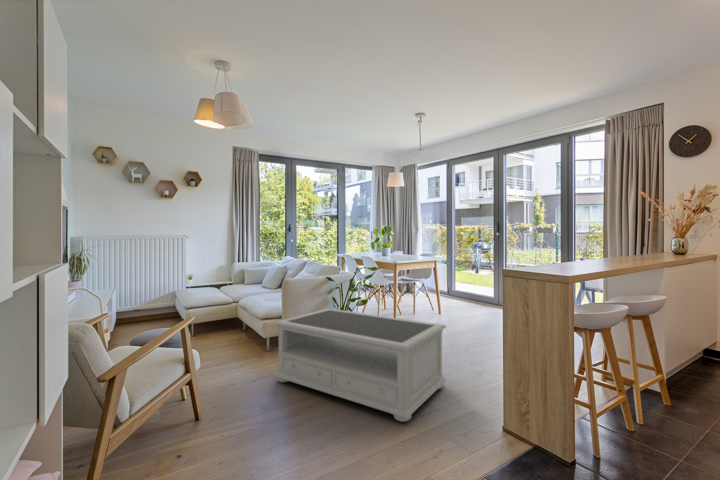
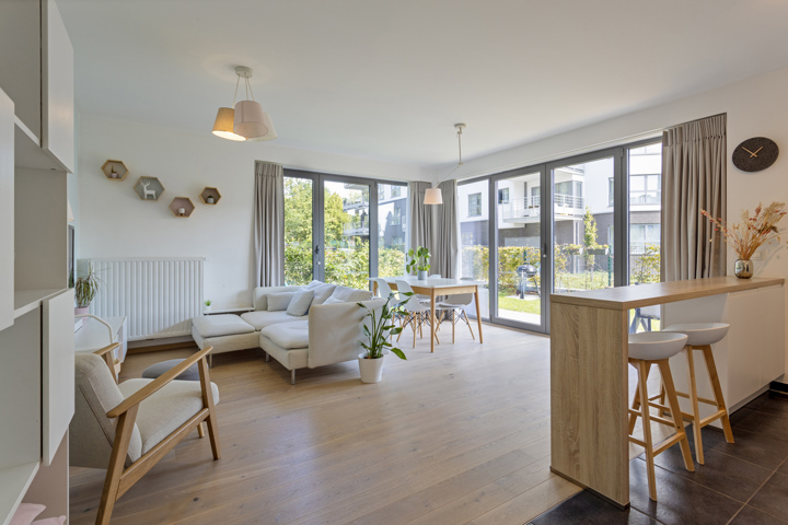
- coffee table [272,307,448,422]
